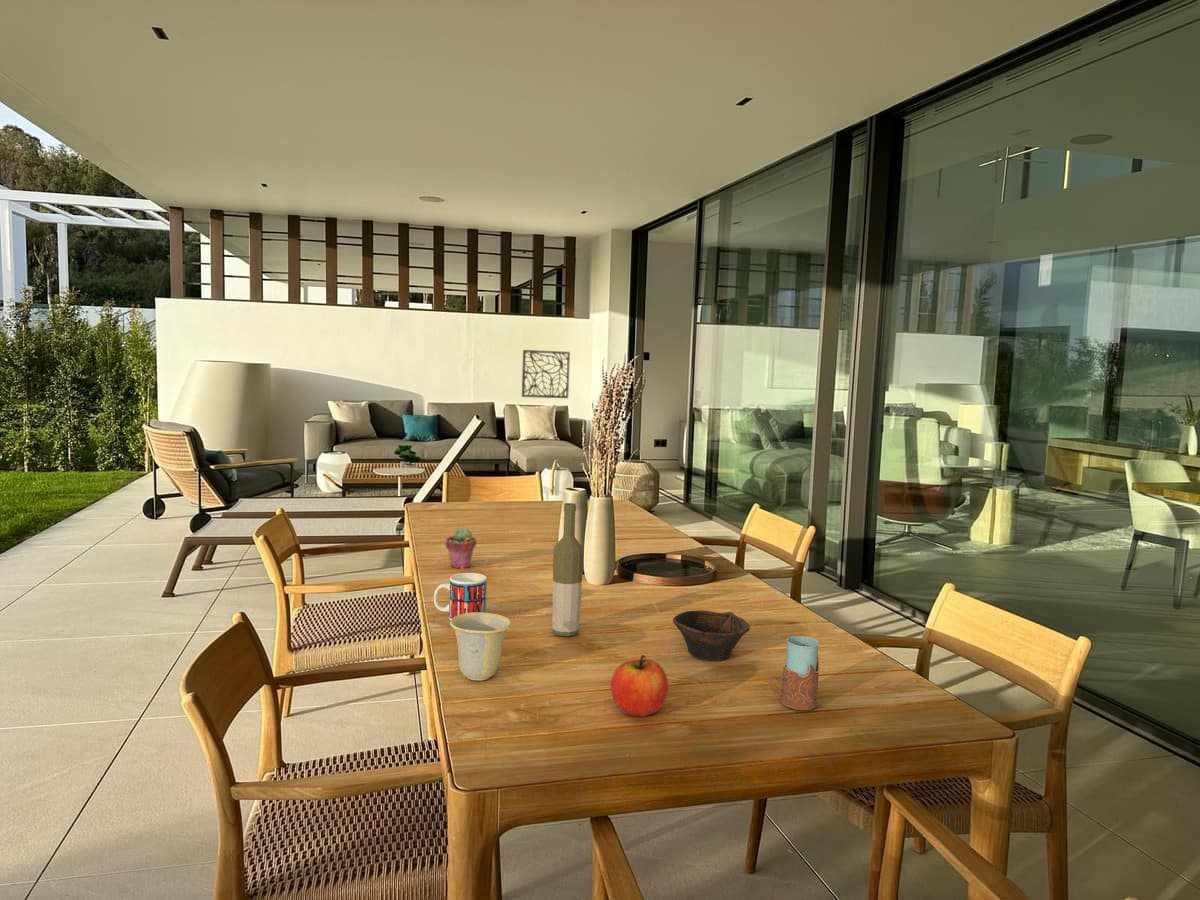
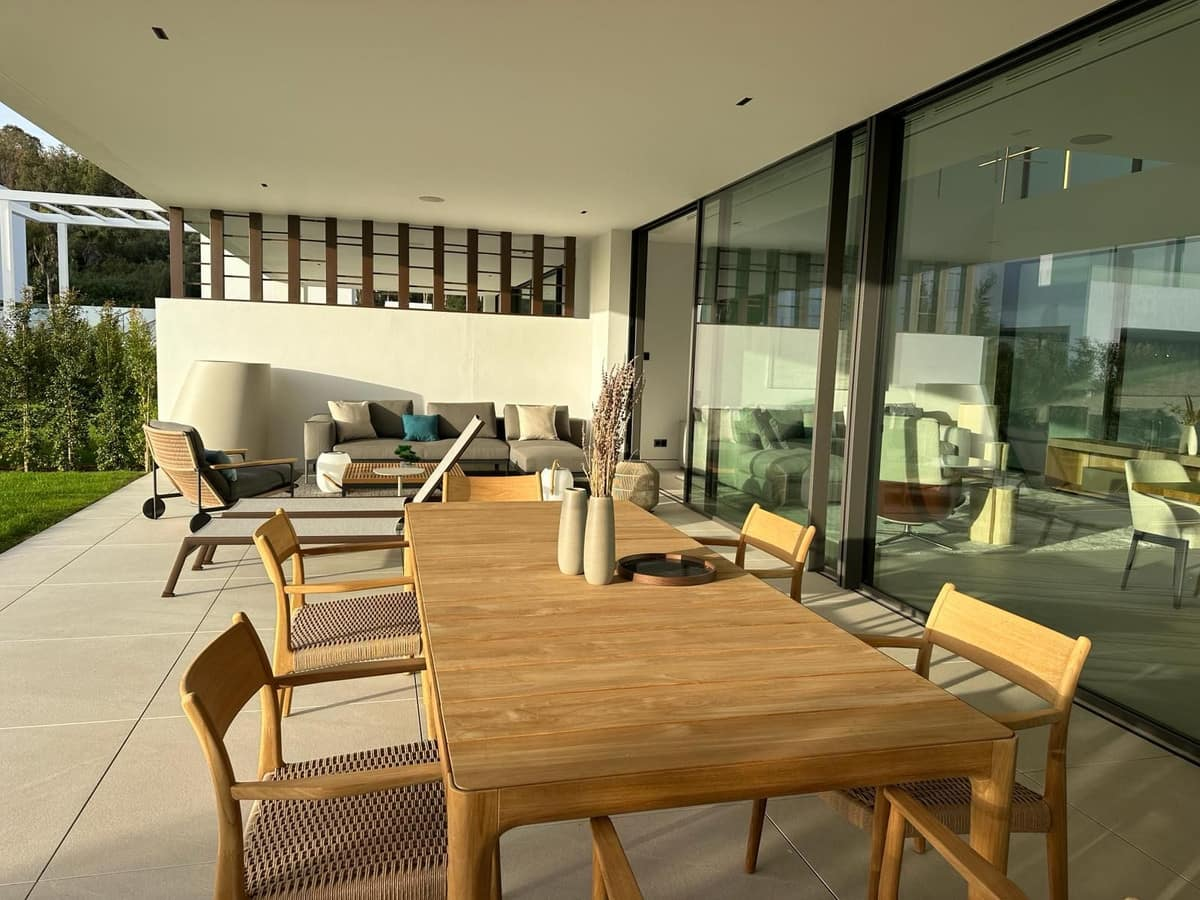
- cup [449,612,512,681]
- bowl [672,609,751,661]
- mug [433,572,488,621]
- apple [610,654,669,717]
- drinking glass [768,635,820,711]
- decorative wall panel [521,349,571,399]
- potted succulent [445,527,477,570]
- bottle [551,502,585,637]
